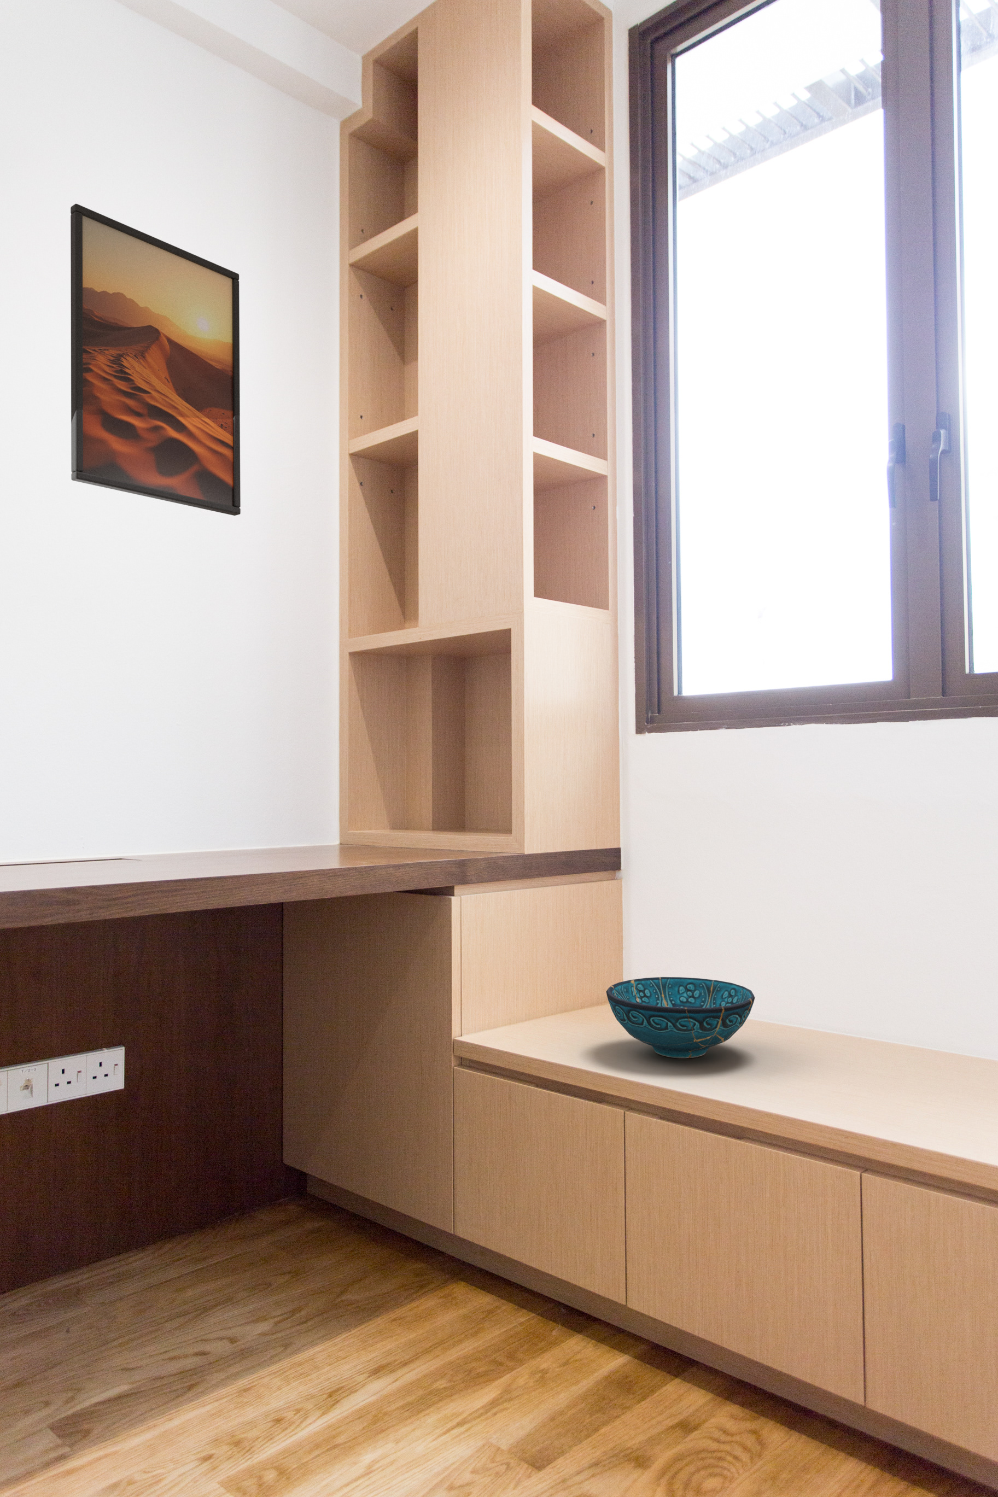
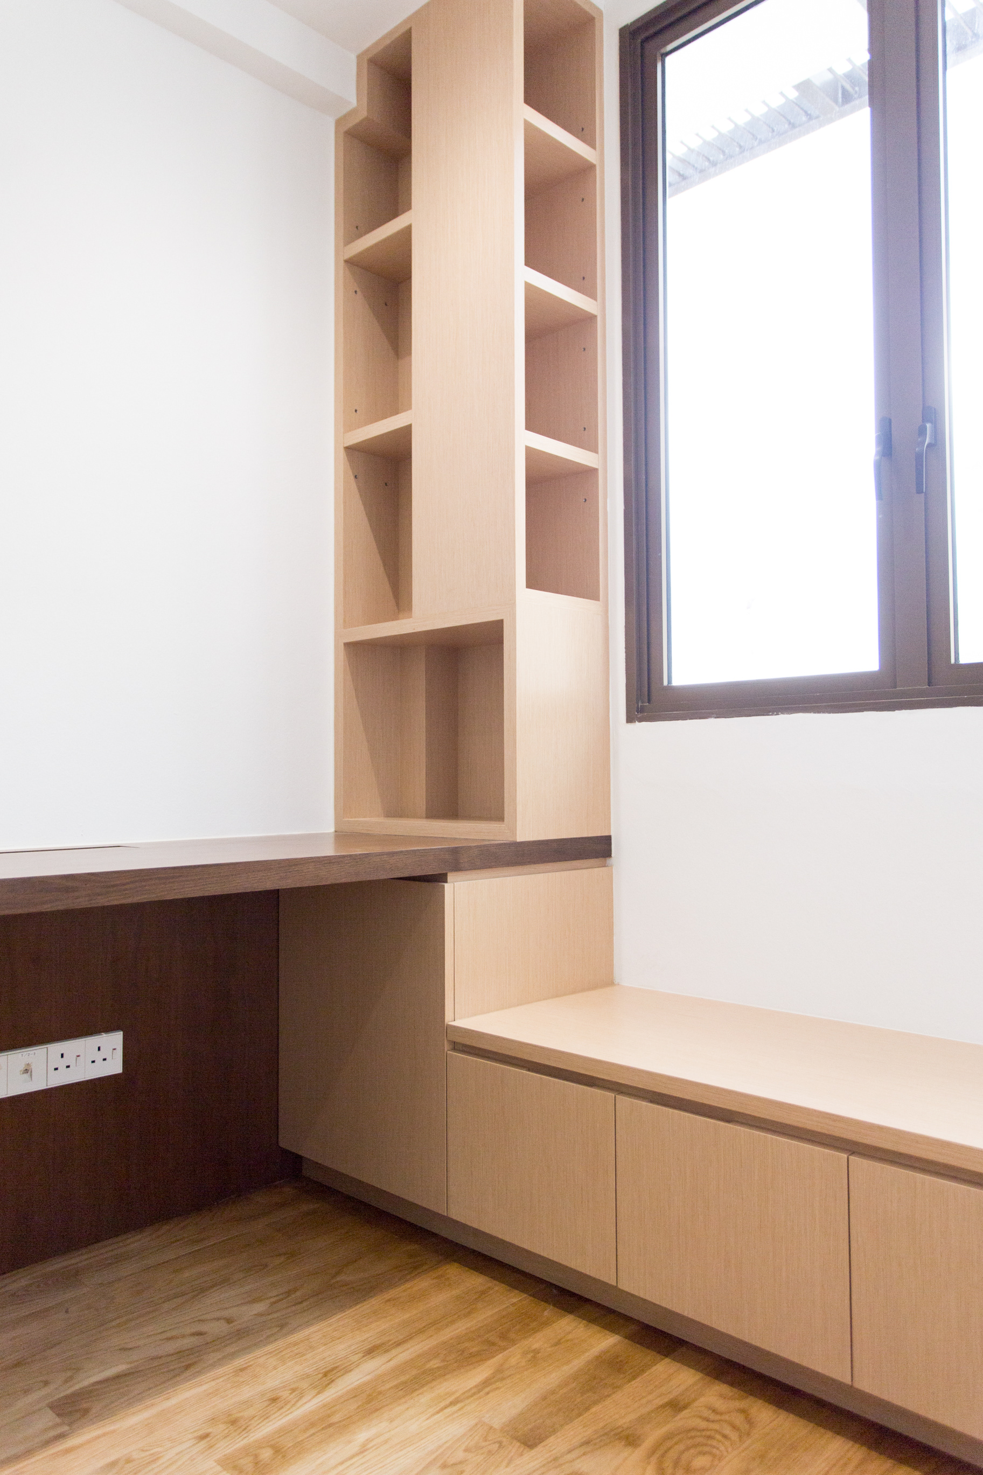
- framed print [70,204,242,516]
- decorative bowl [606,977,755,1058]
